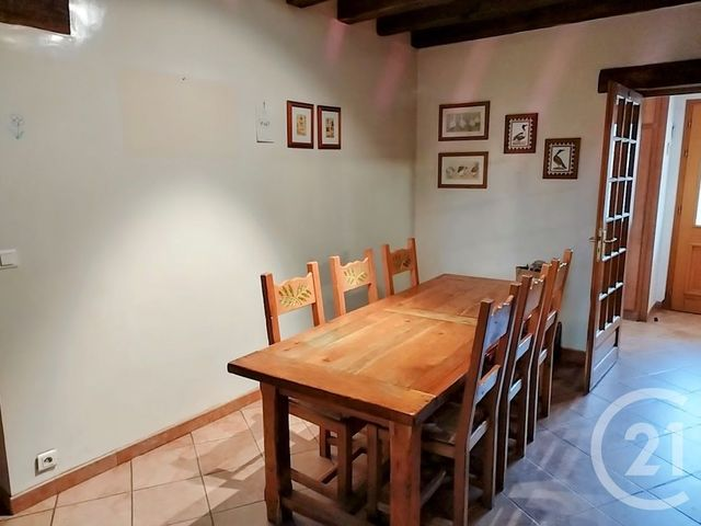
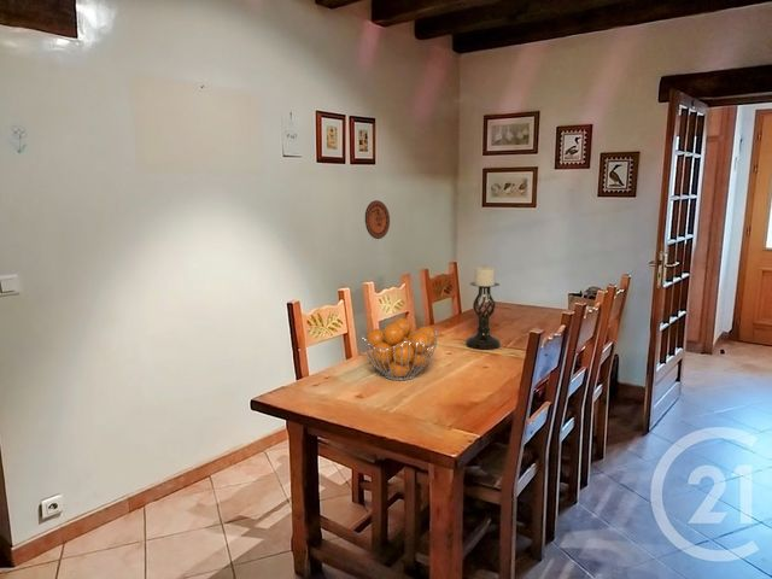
+ candle holder [464,264,502,350]
+ decorative plate [364,199,391,240]
+ fruit basket [361,316,439,381]
